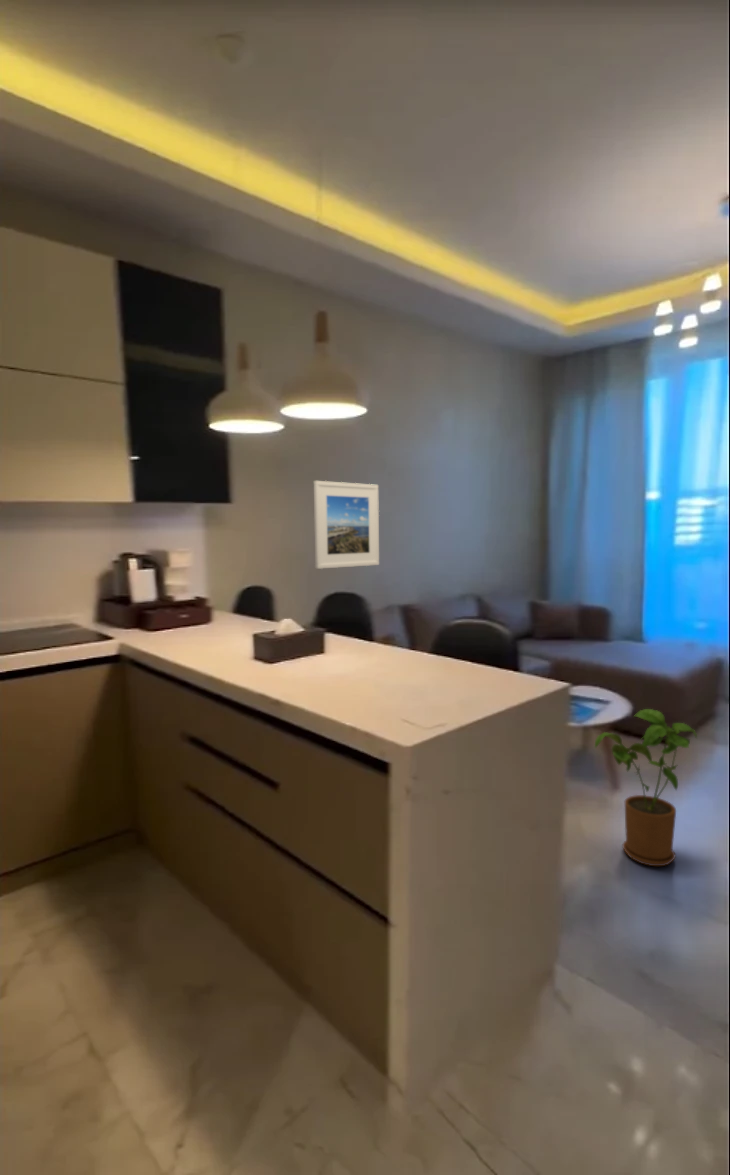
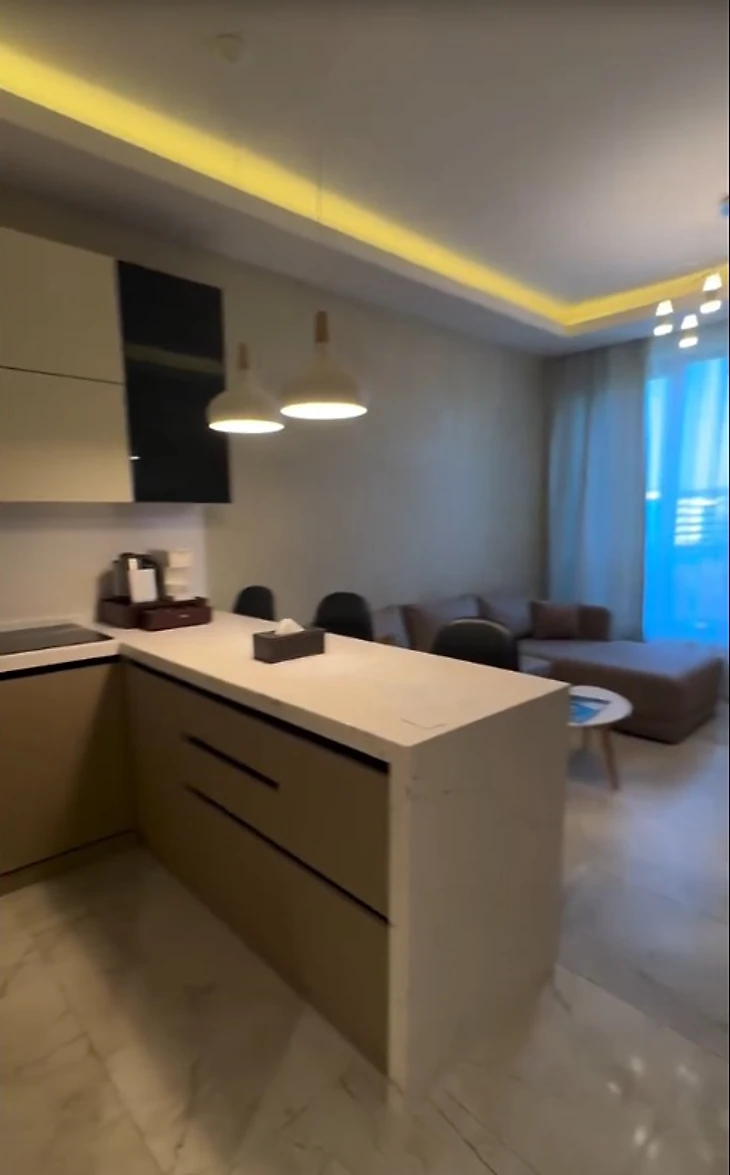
- house plant [594,708,698,867]
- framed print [313,480,380,570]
